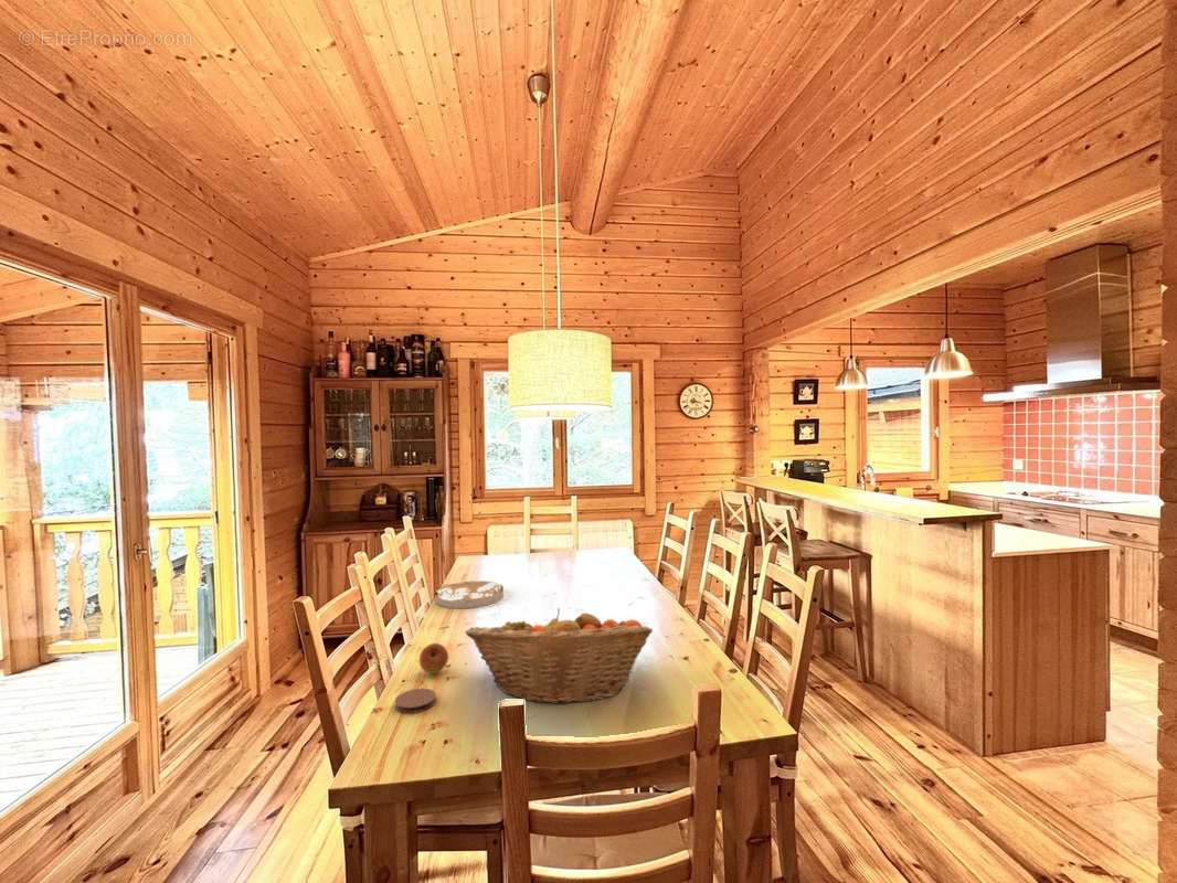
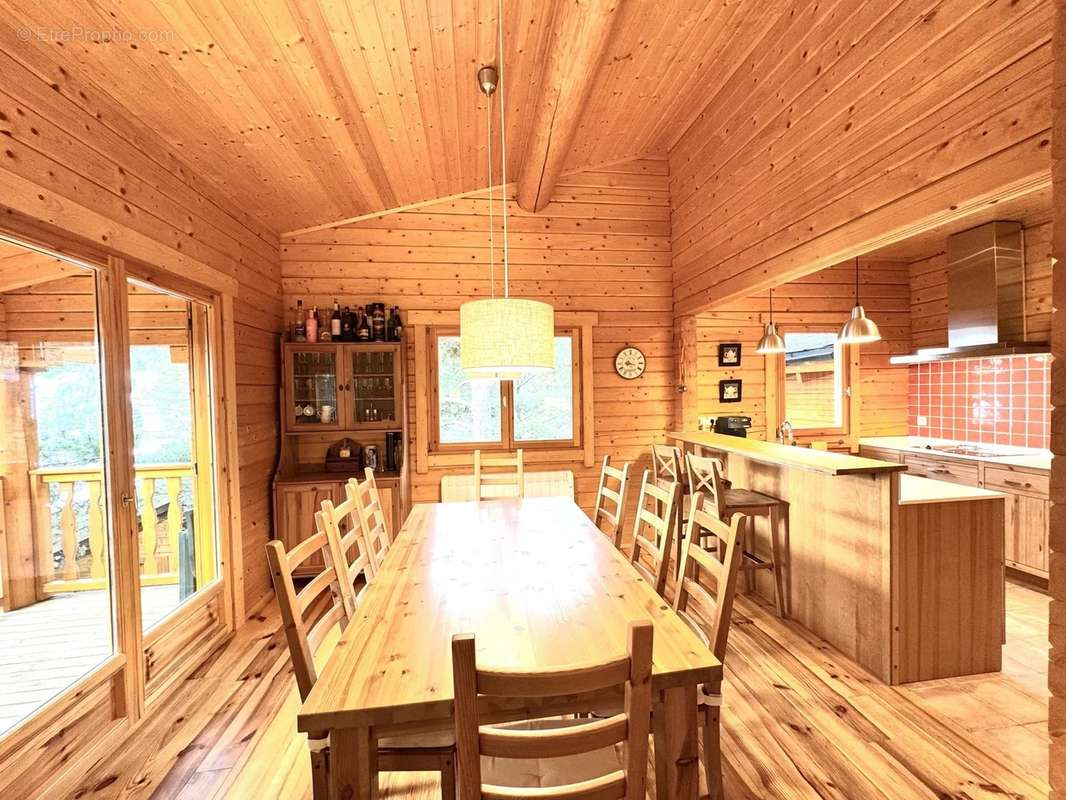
- plate [434,579,505,609]
- coaster [393,688,437,714]
- fruit basket [464,607,654,705]
- fruit [418,642,449,674]
